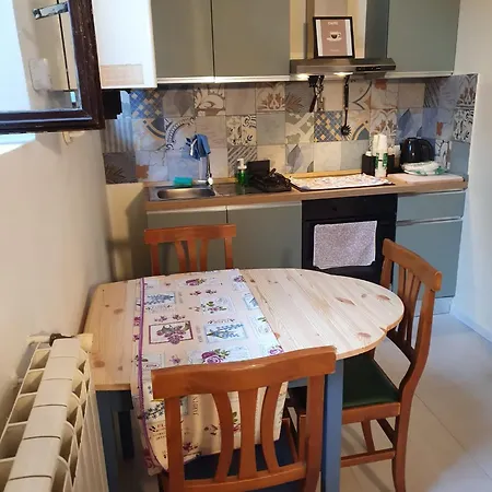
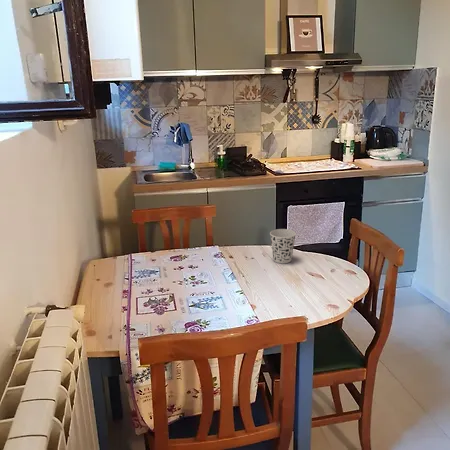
+ cup [269,228,297,264]
